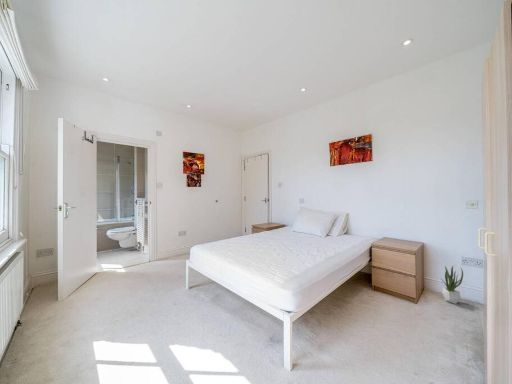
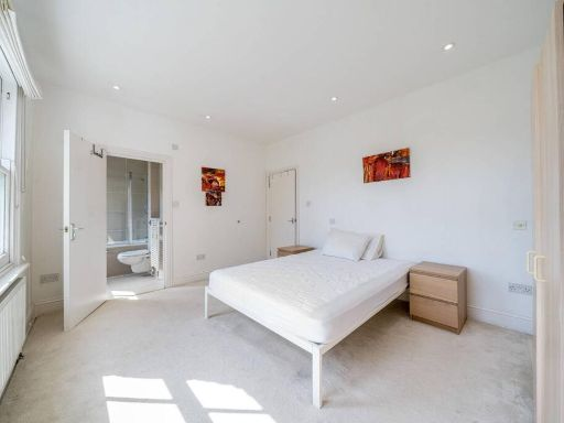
- potted plant [441,265,464,305]
